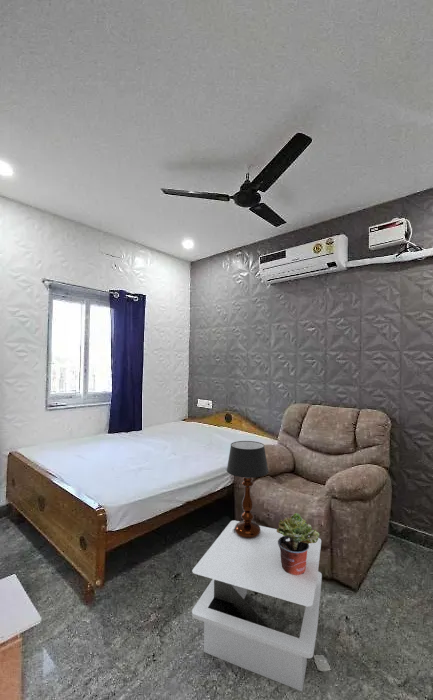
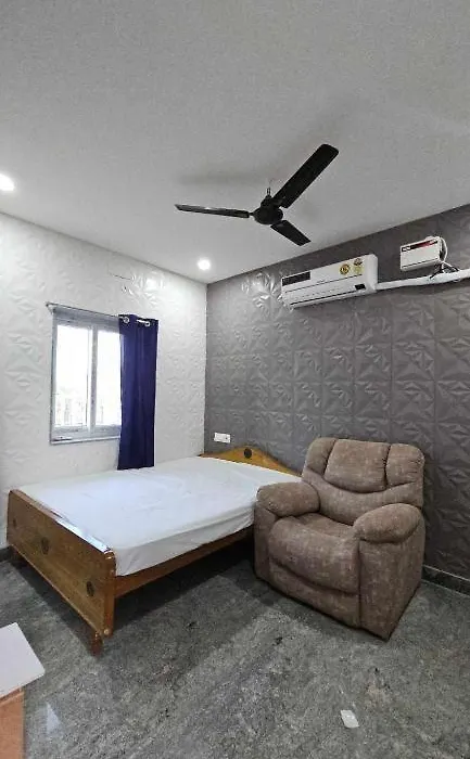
- table lamp [226,440,269,538]
- potted plant [276,512,321,575]
- side table [191,520,323,692]
